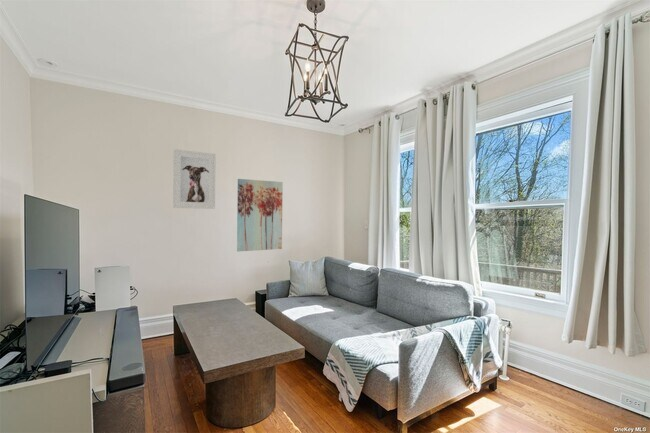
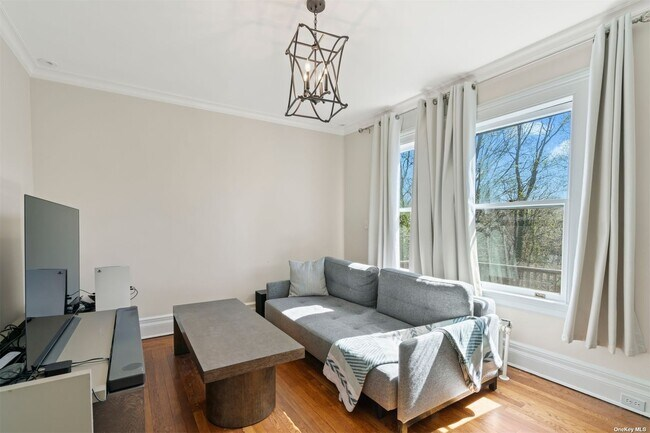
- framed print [172,148,216,210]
- wall art [236,178,284,252]
